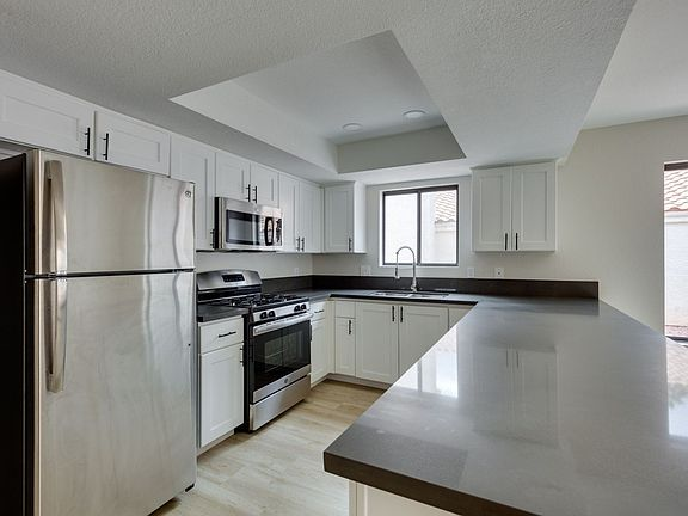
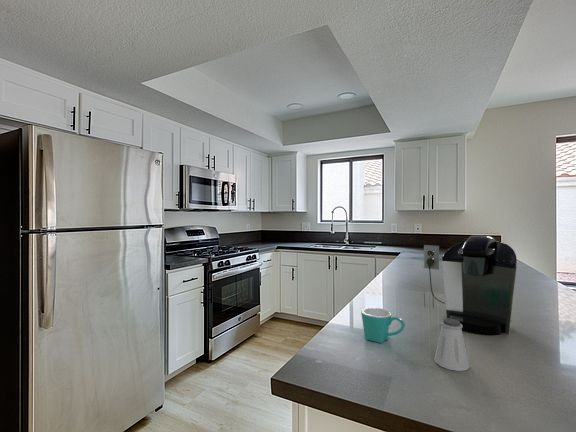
+ mug [360,307,406,344]
+ coffee maker [423,235,518,337]
+ saltshaker [434,318,470,372]
